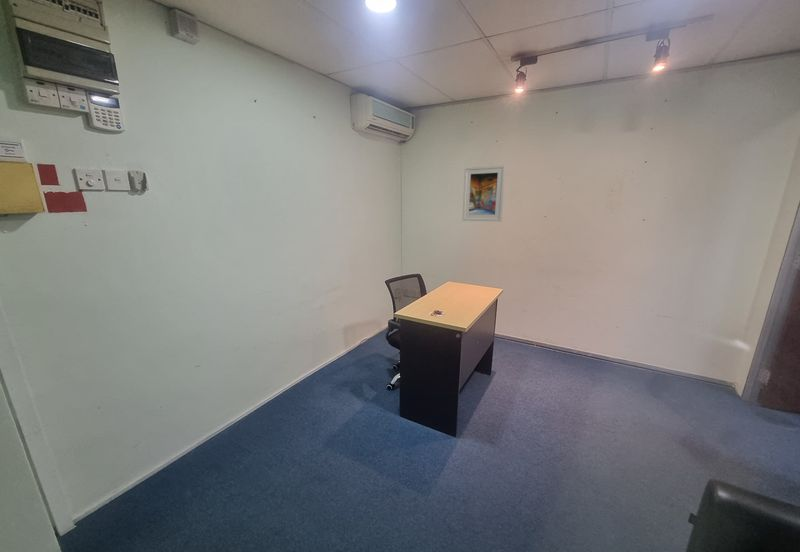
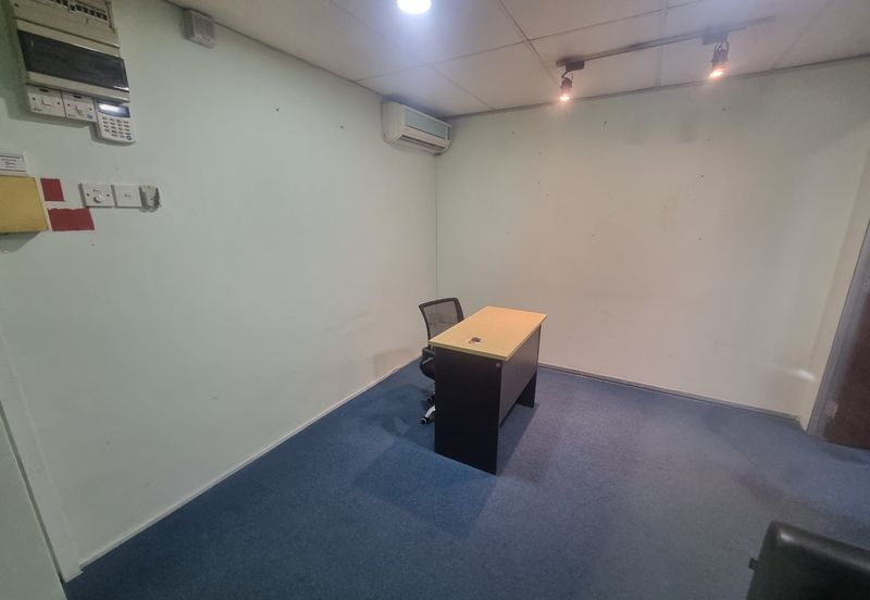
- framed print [462,164,506,222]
